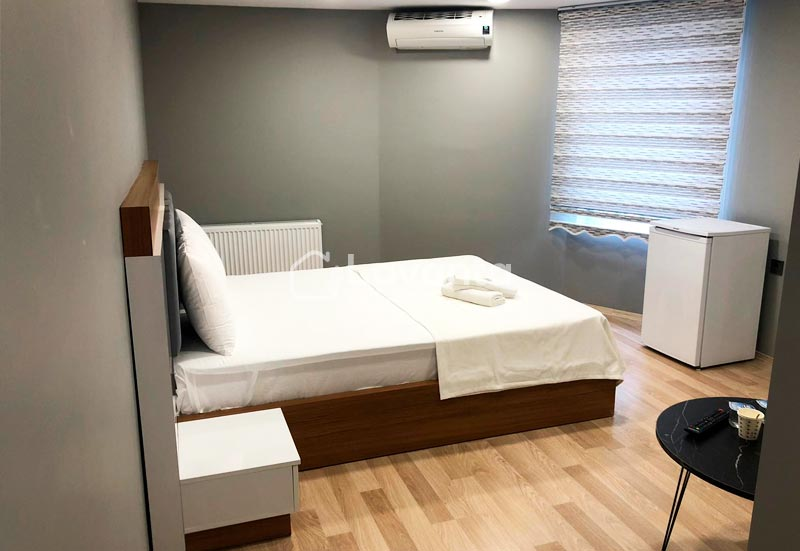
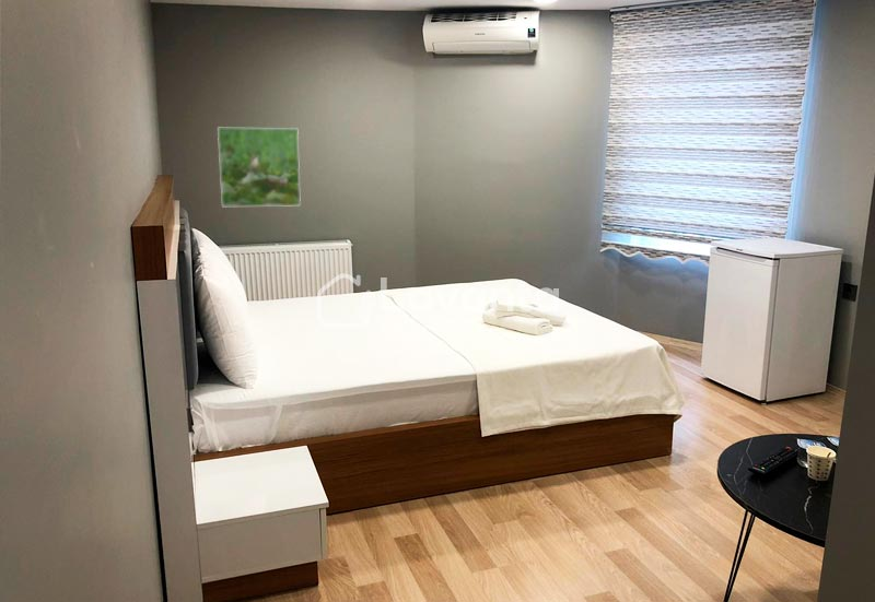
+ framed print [217,127,302,208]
